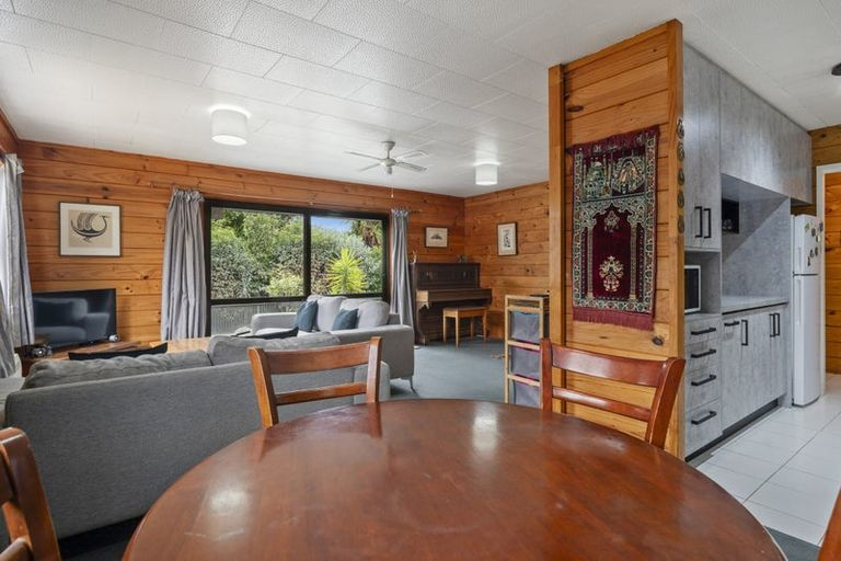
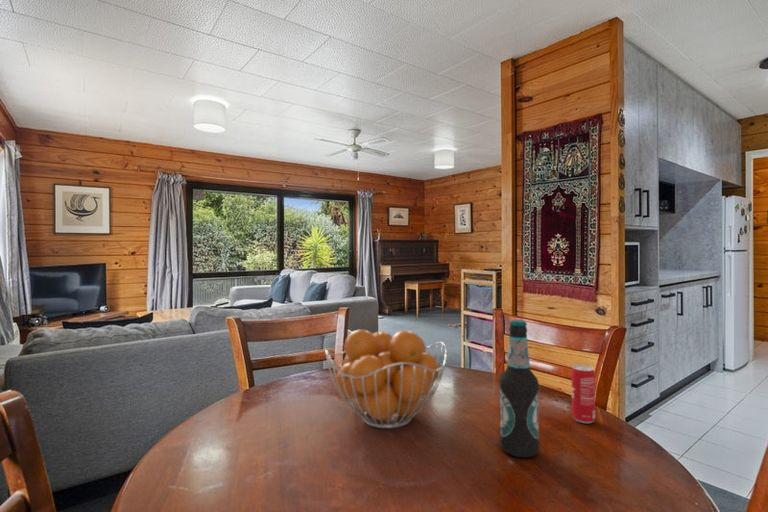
+ fruit basket [324,329,448,429]
+ beverage can [571,364,596,424]
+ bottle [498,319,540,459]
